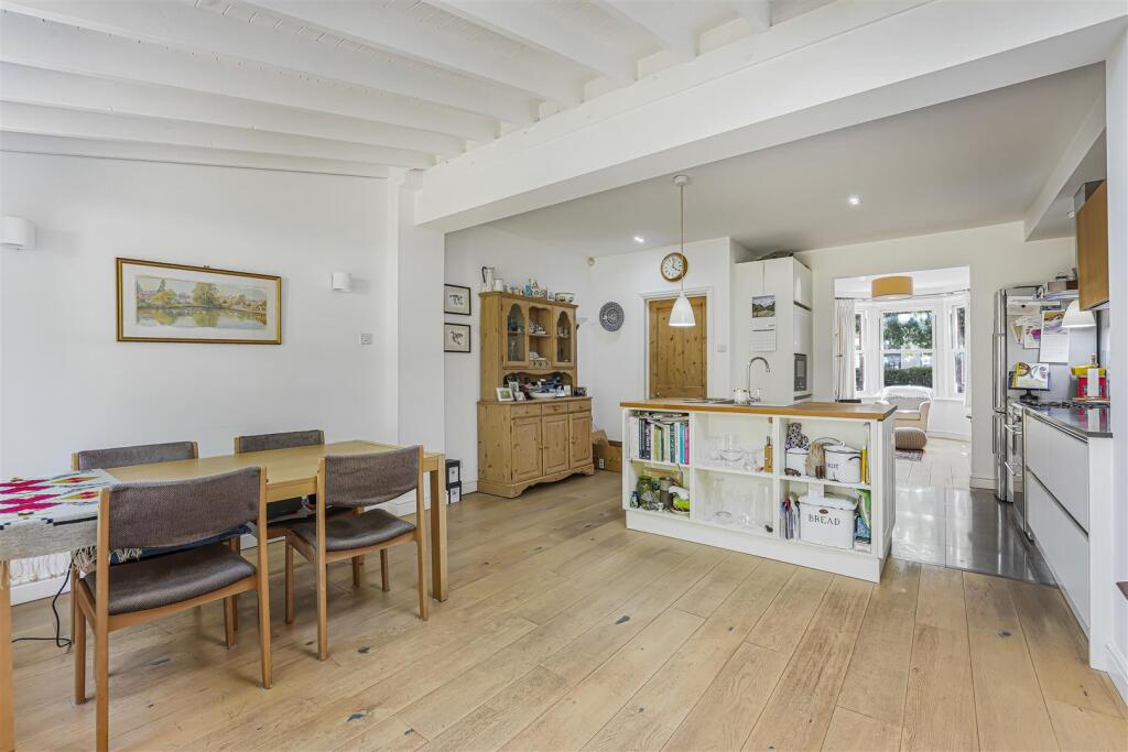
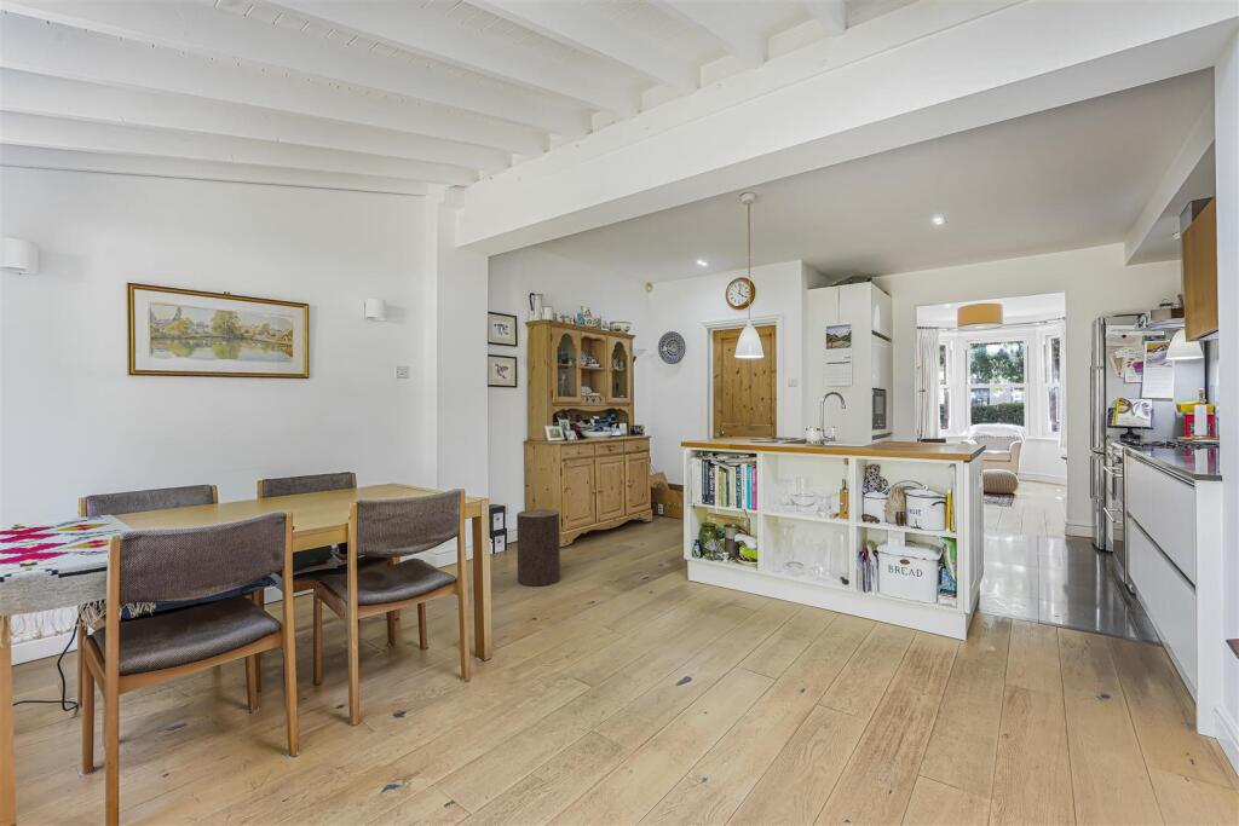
+ stool [515,508,561,588]
